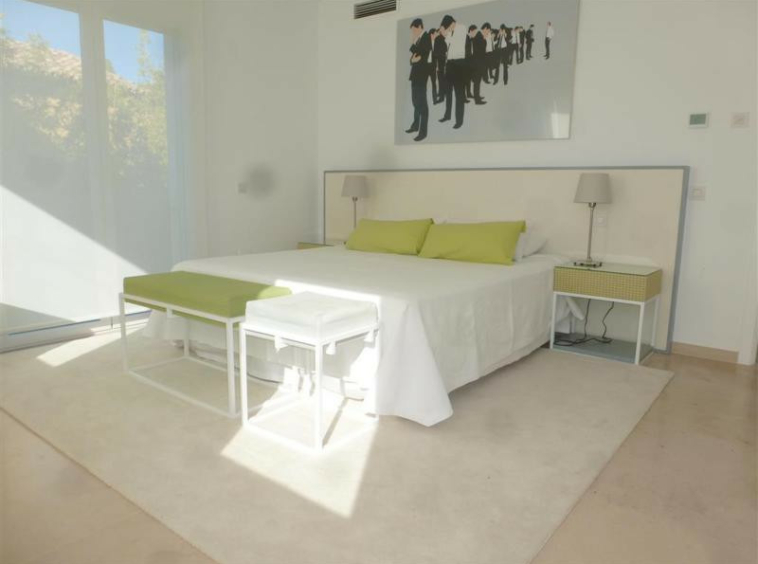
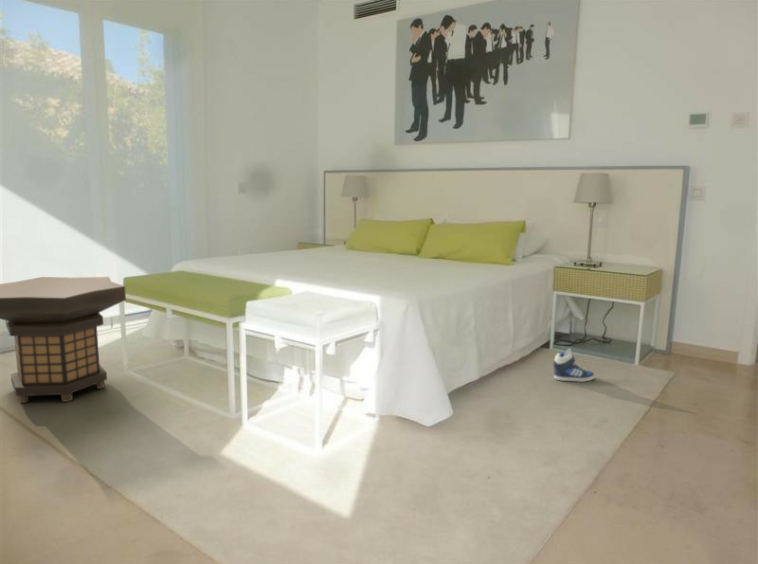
+ lantern [0,276,127,404]
+ sneaker [552,347,595,383]
